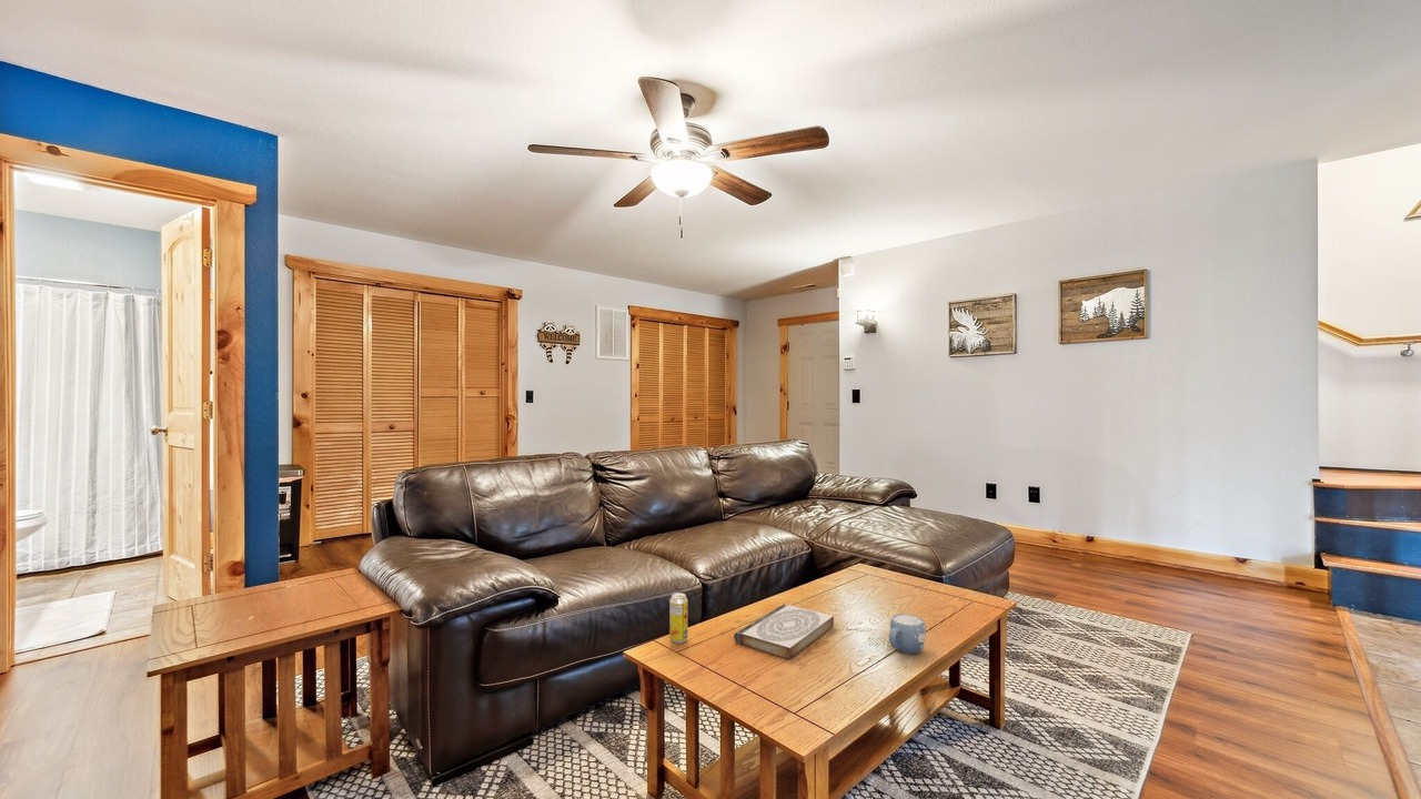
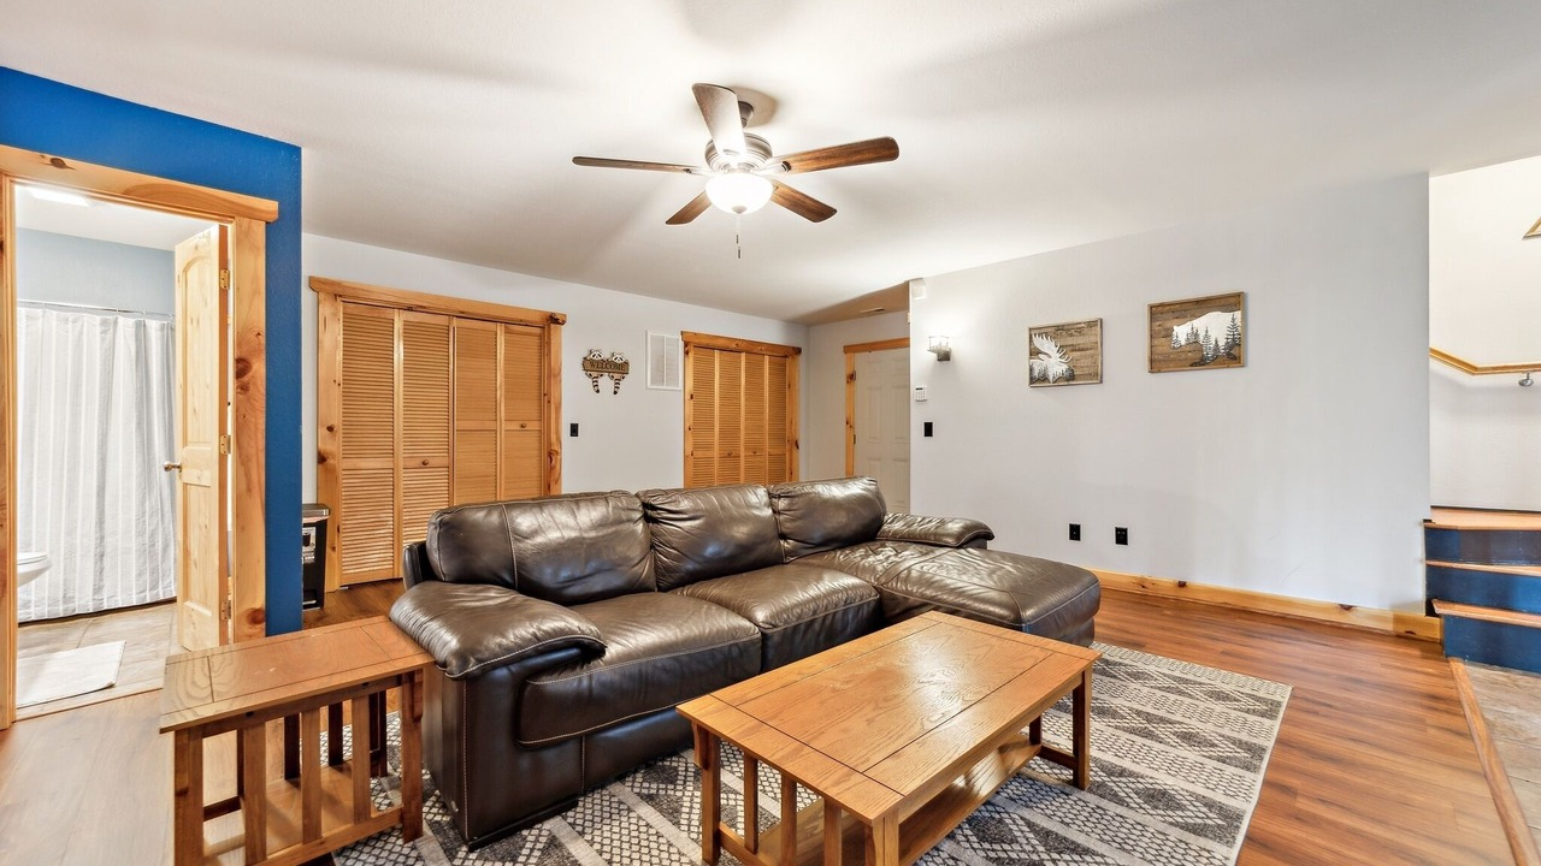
- beverage can [668,591,689,645]
- book [733,604,835,661]
- mug [888,613,927,655]
